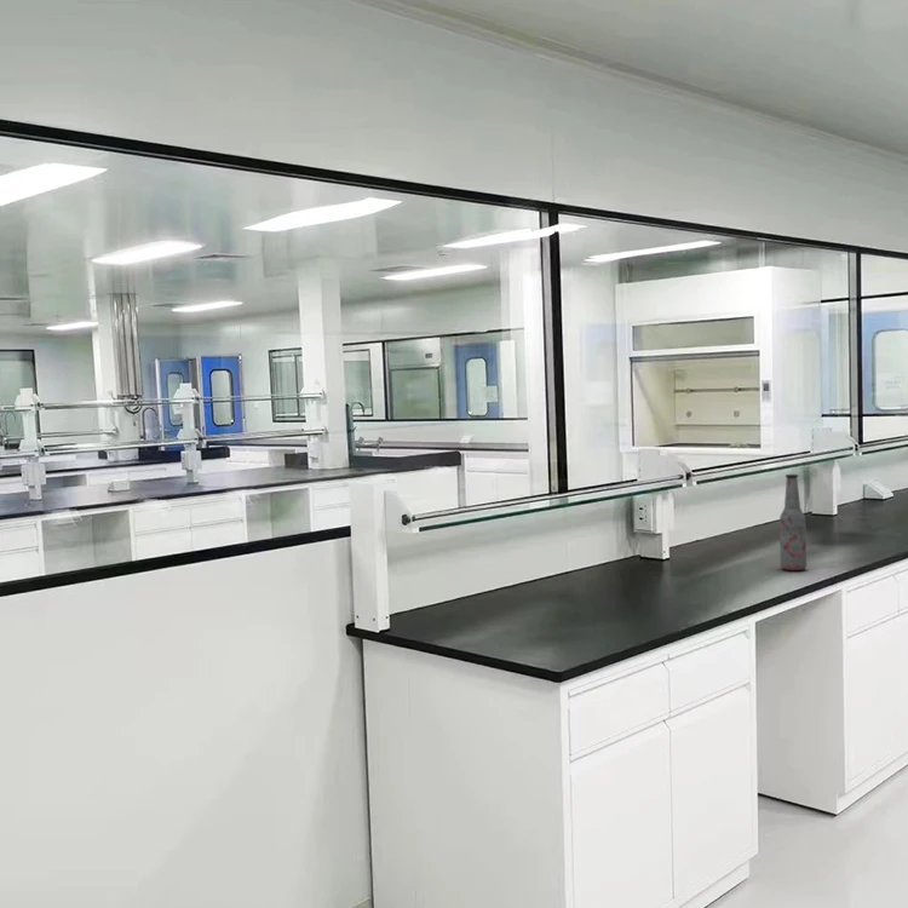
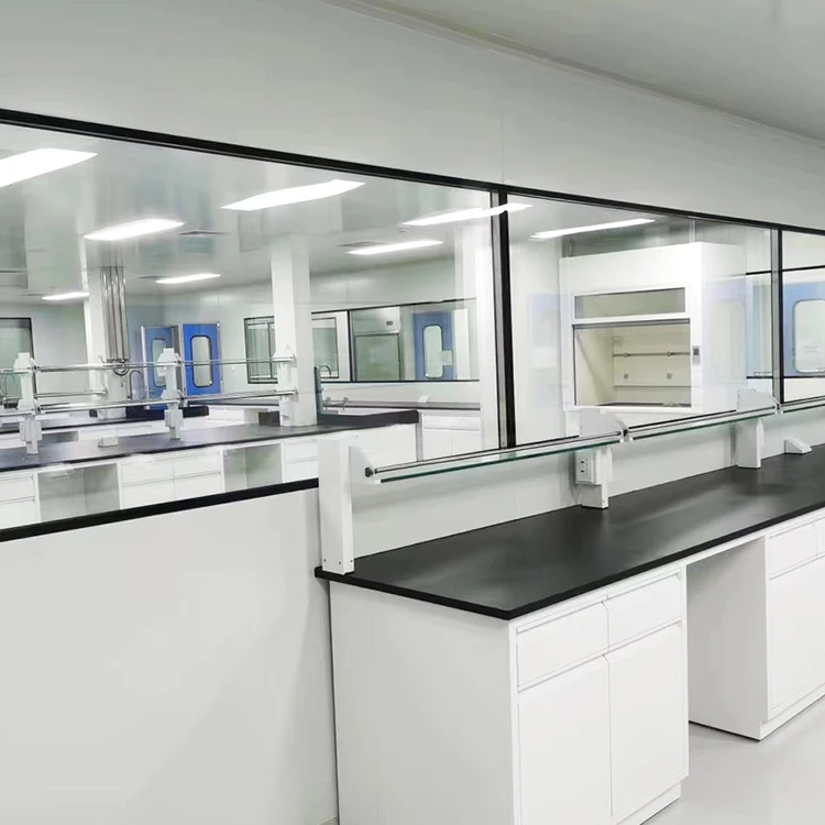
- bottle [778,473,808,571]
